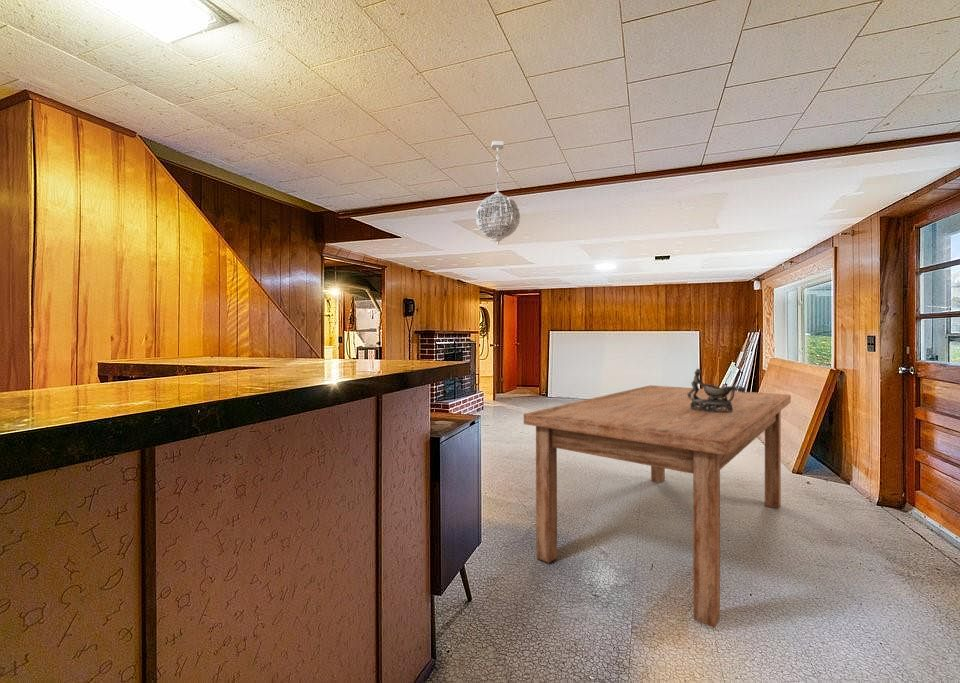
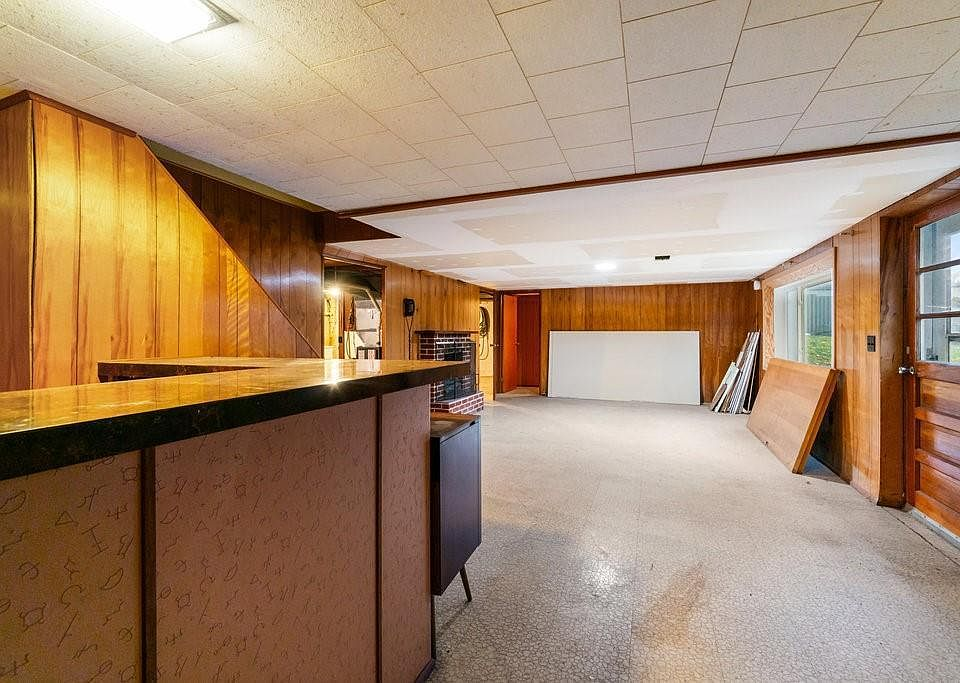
- dining table [523,384,792,629]
- decorative bowl [687,368,746,412]
- pendant light [475,140,521,246]
